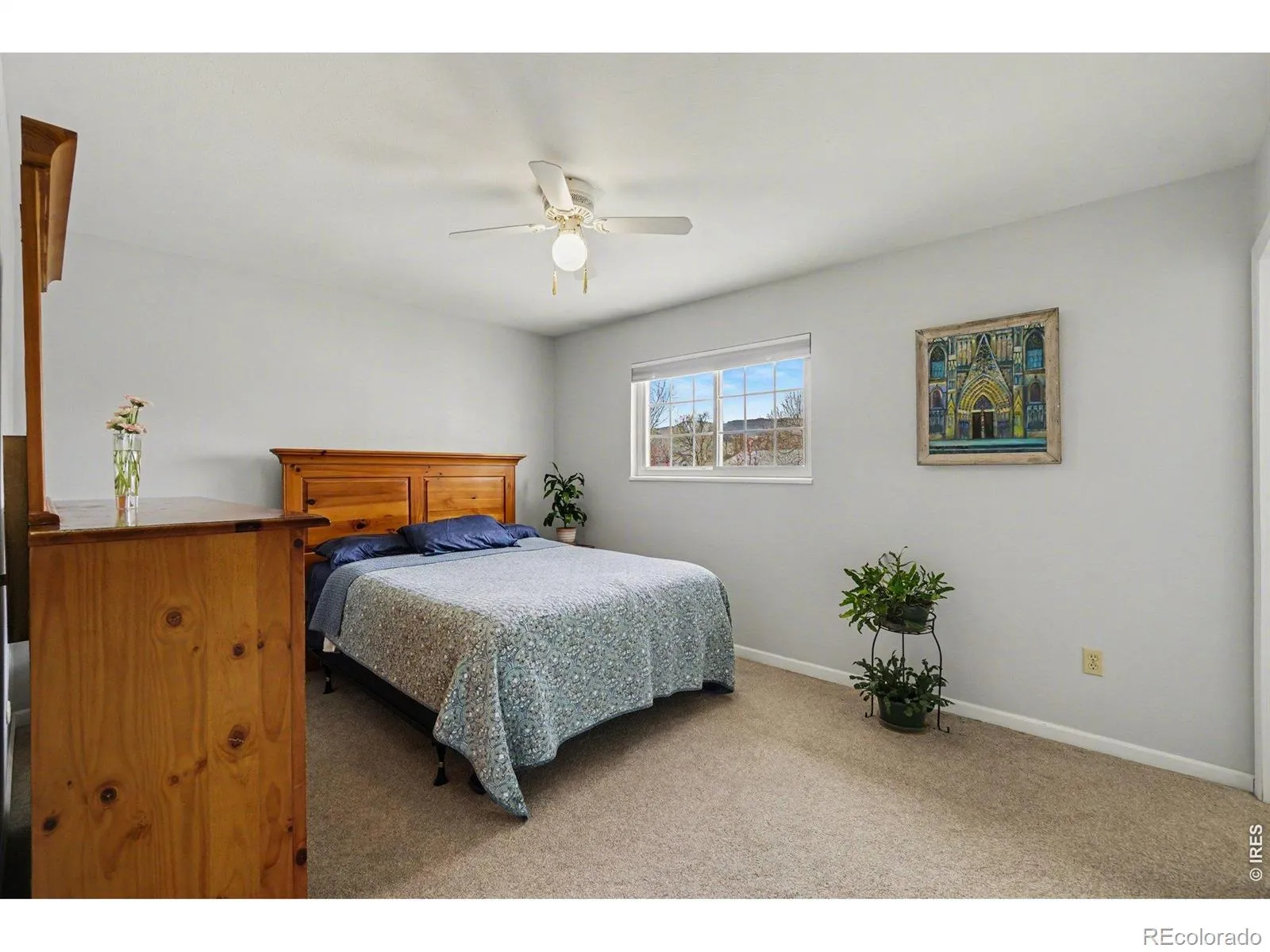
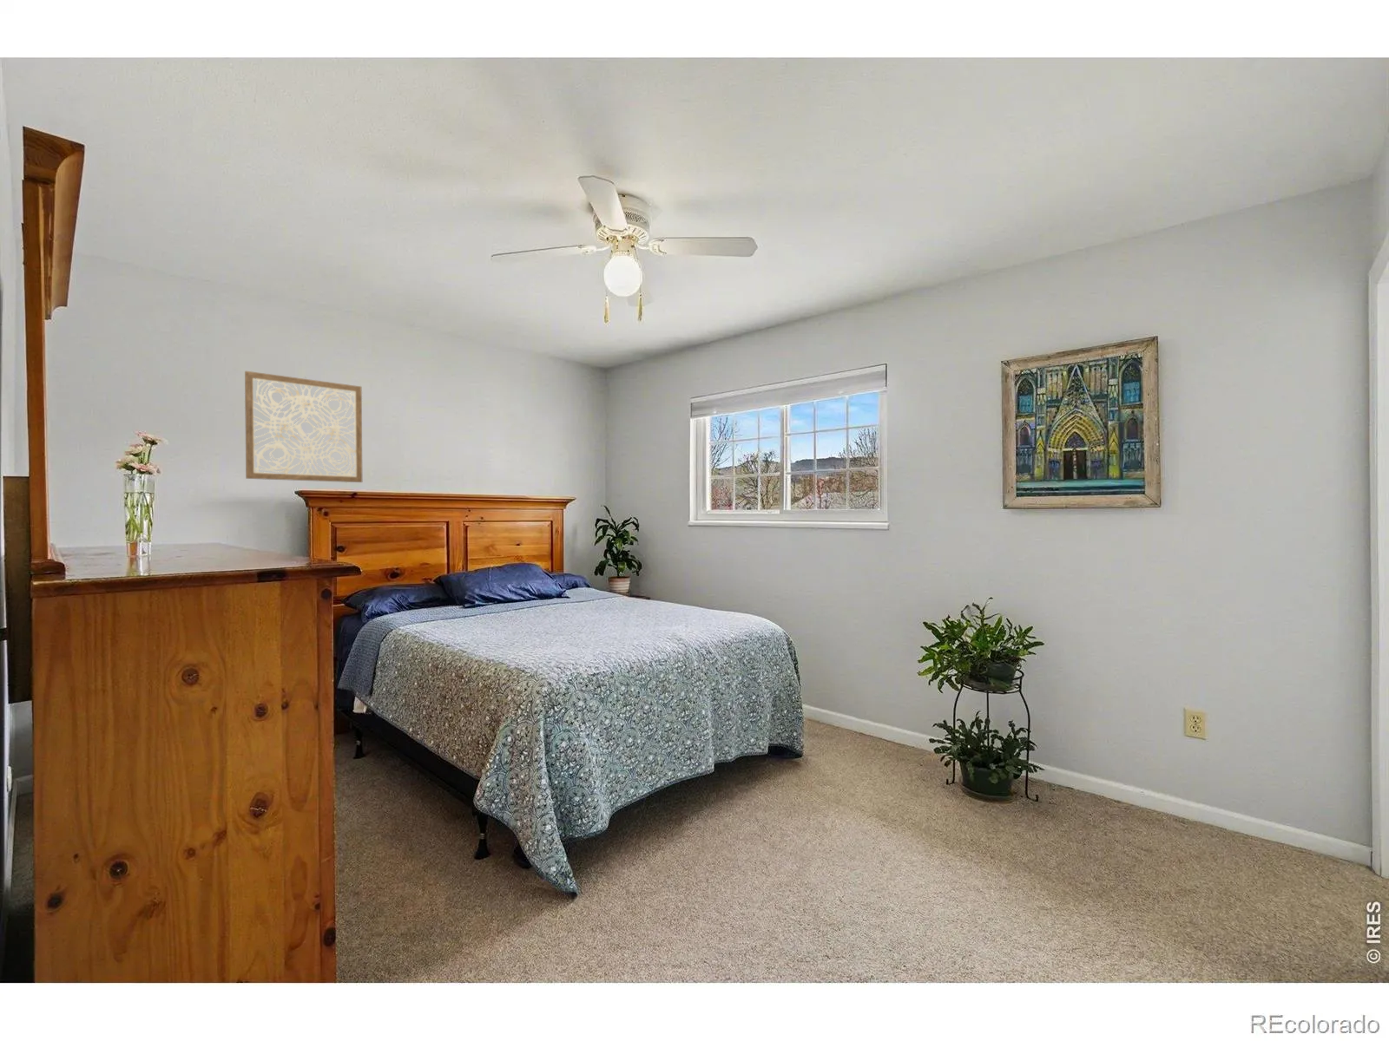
+ wall art [244,371,363,483]
